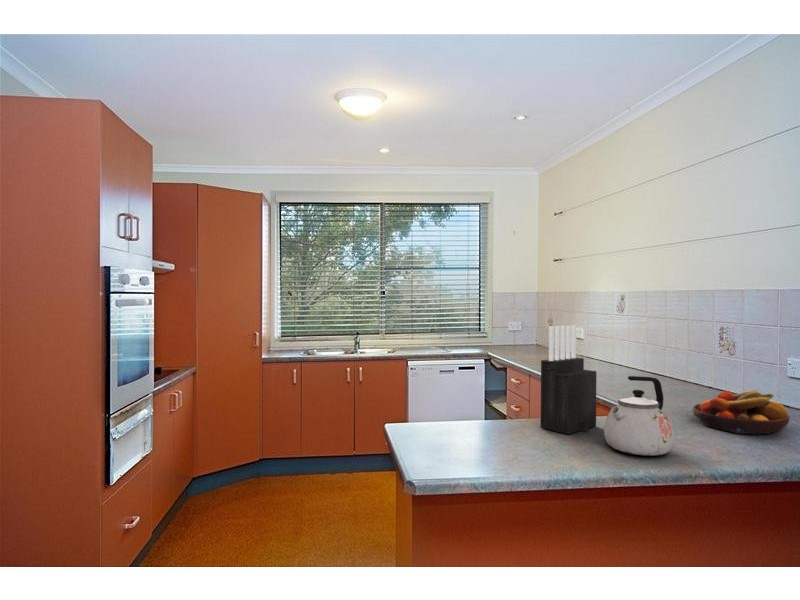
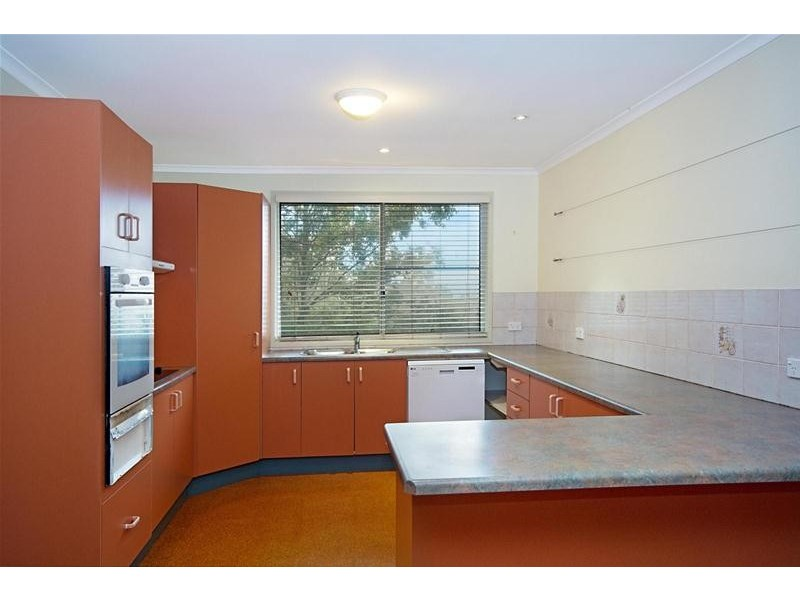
- knife block [540,324,597,435]
- fruit bowl [691,389,791,436]
- kettle [603,375,675,456]
